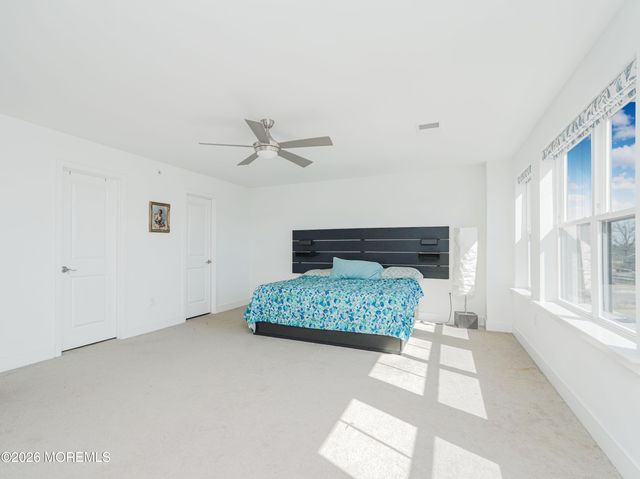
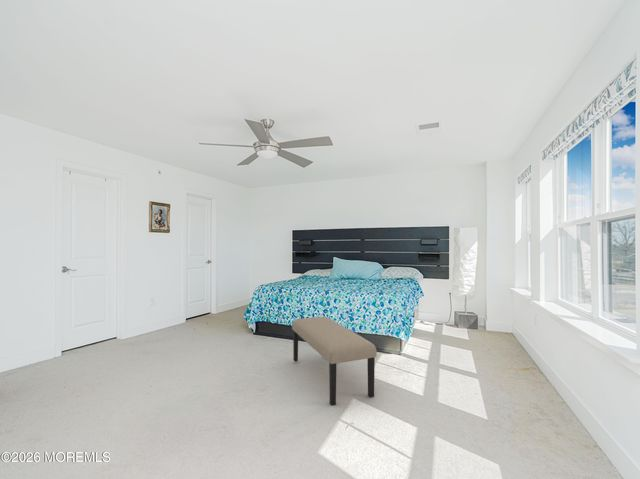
+ bench [291,316,378,407]
